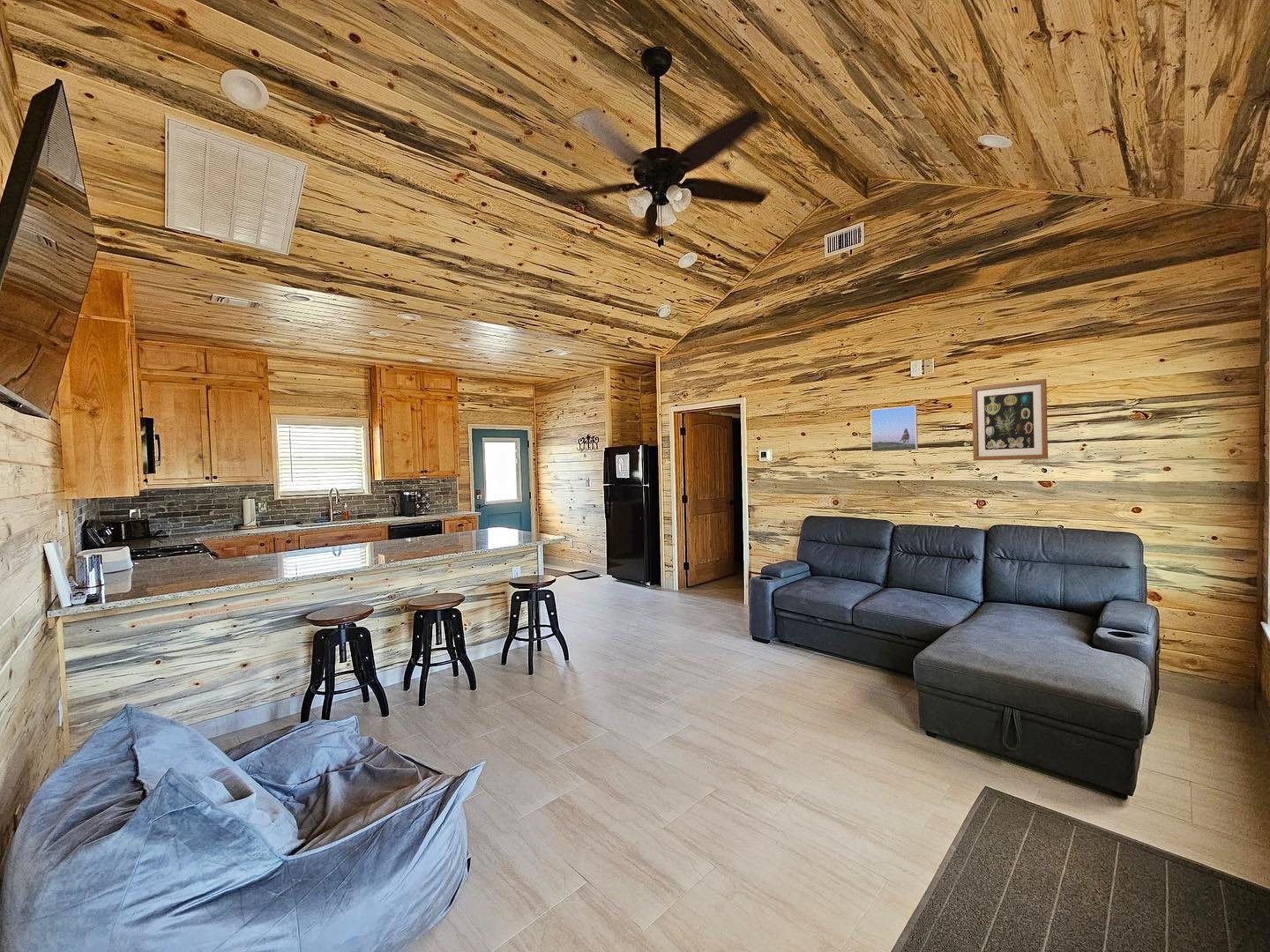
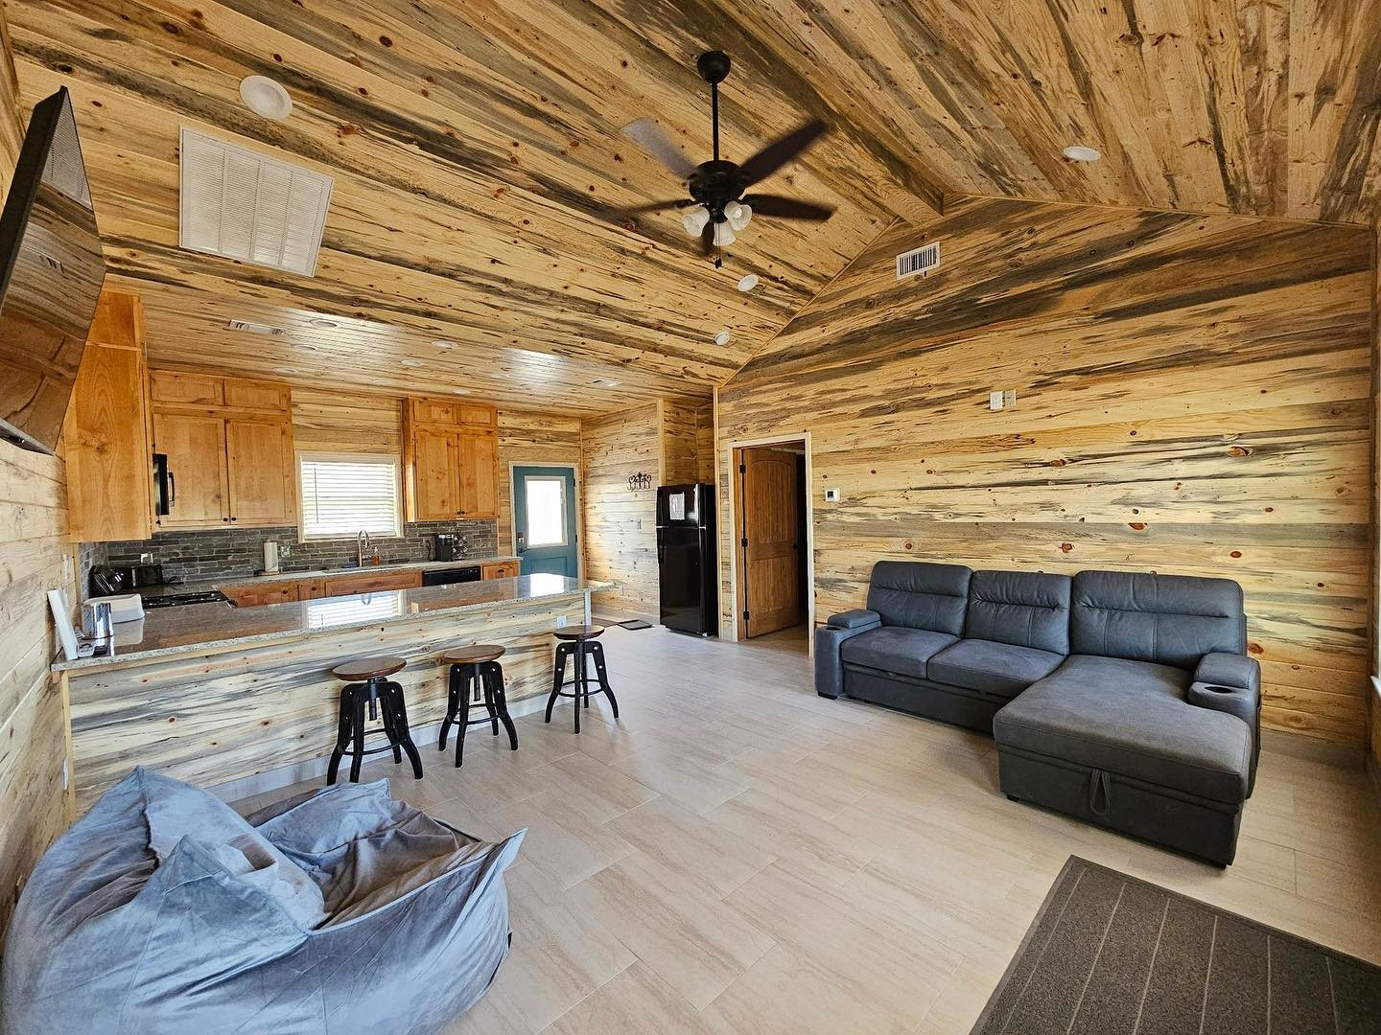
- wall art [971,378,1049,462]
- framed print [870,405,919,453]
